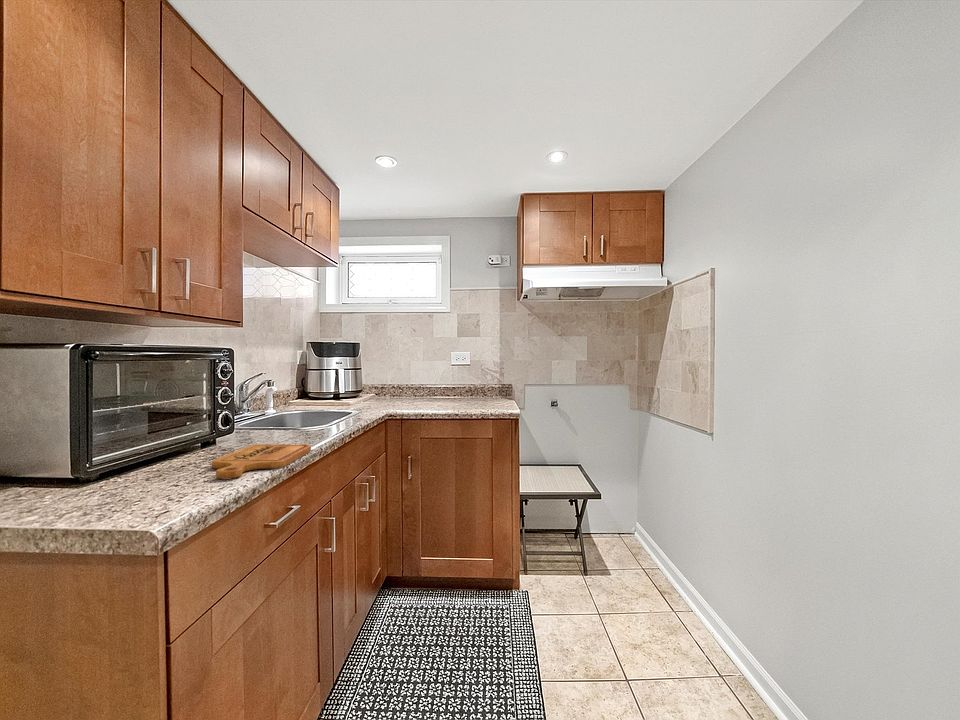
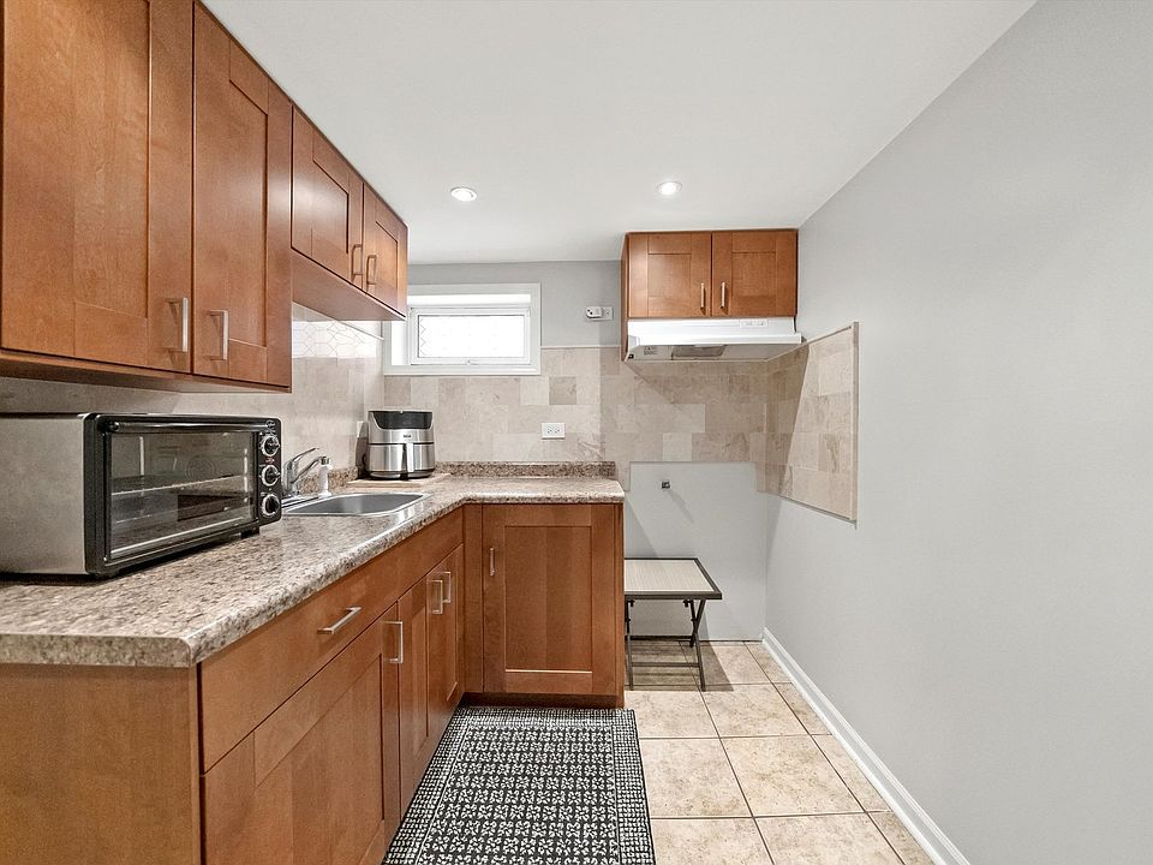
- cutting board [211,443,312,480]
